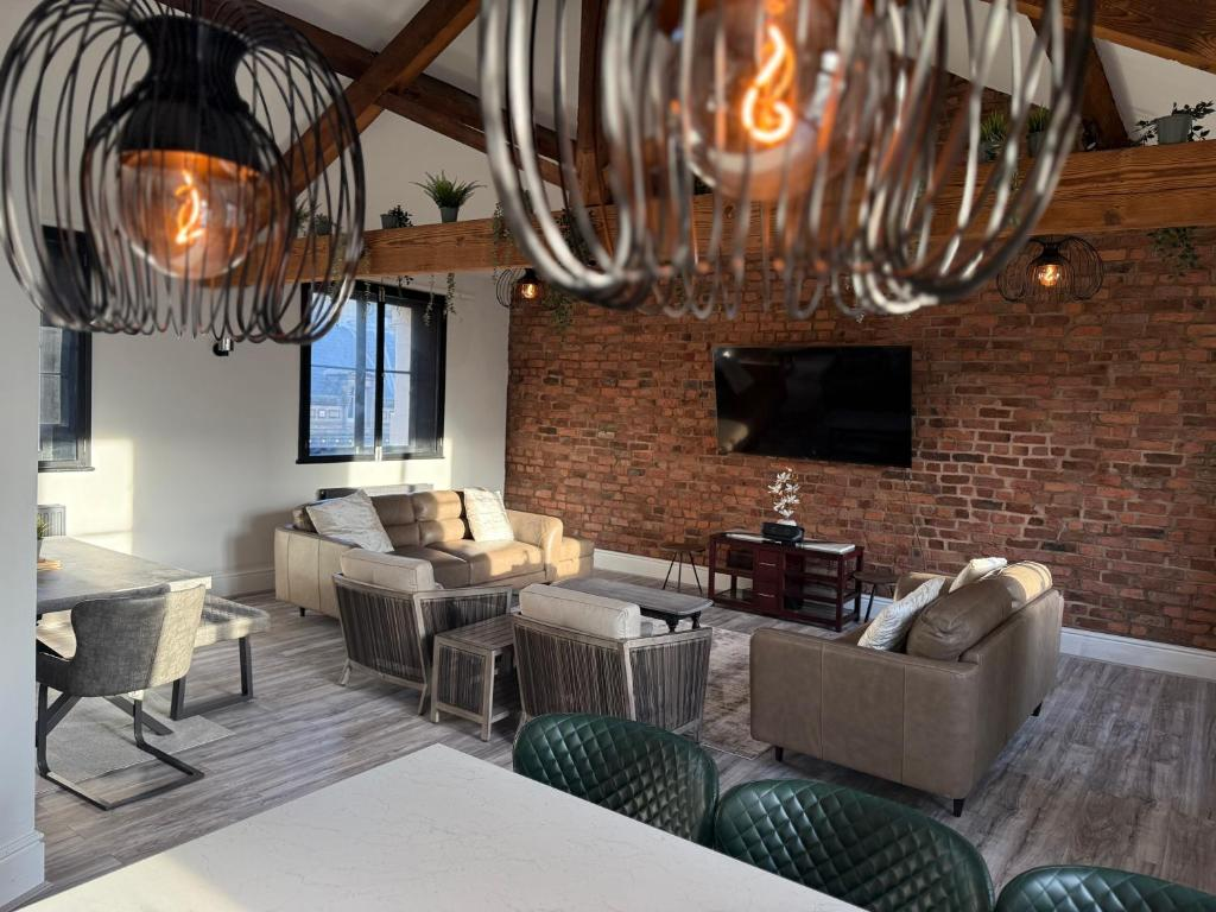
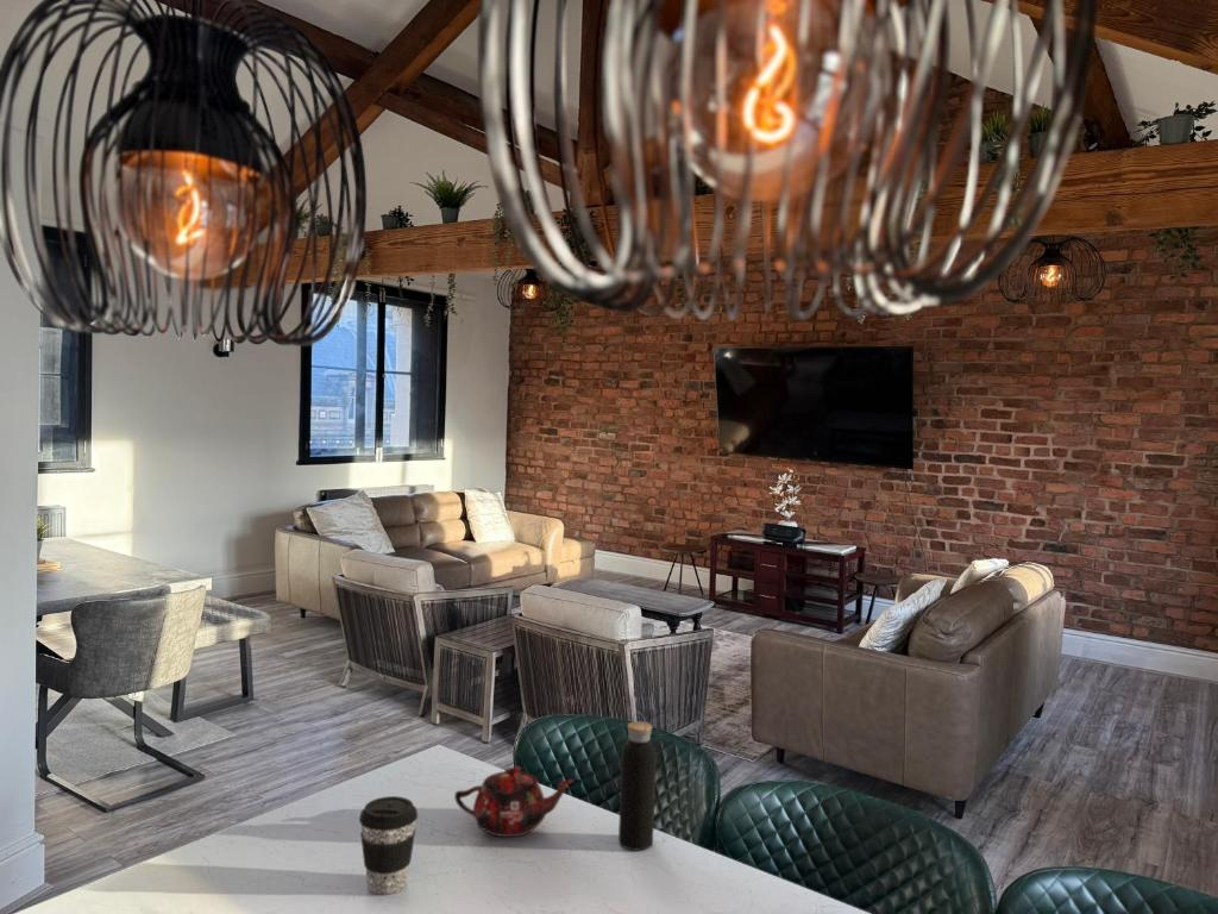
+ coffee cup [358,795,419,895]
+ water bottle [617,710,658,851]
+ teapot [453,765,573,838]
